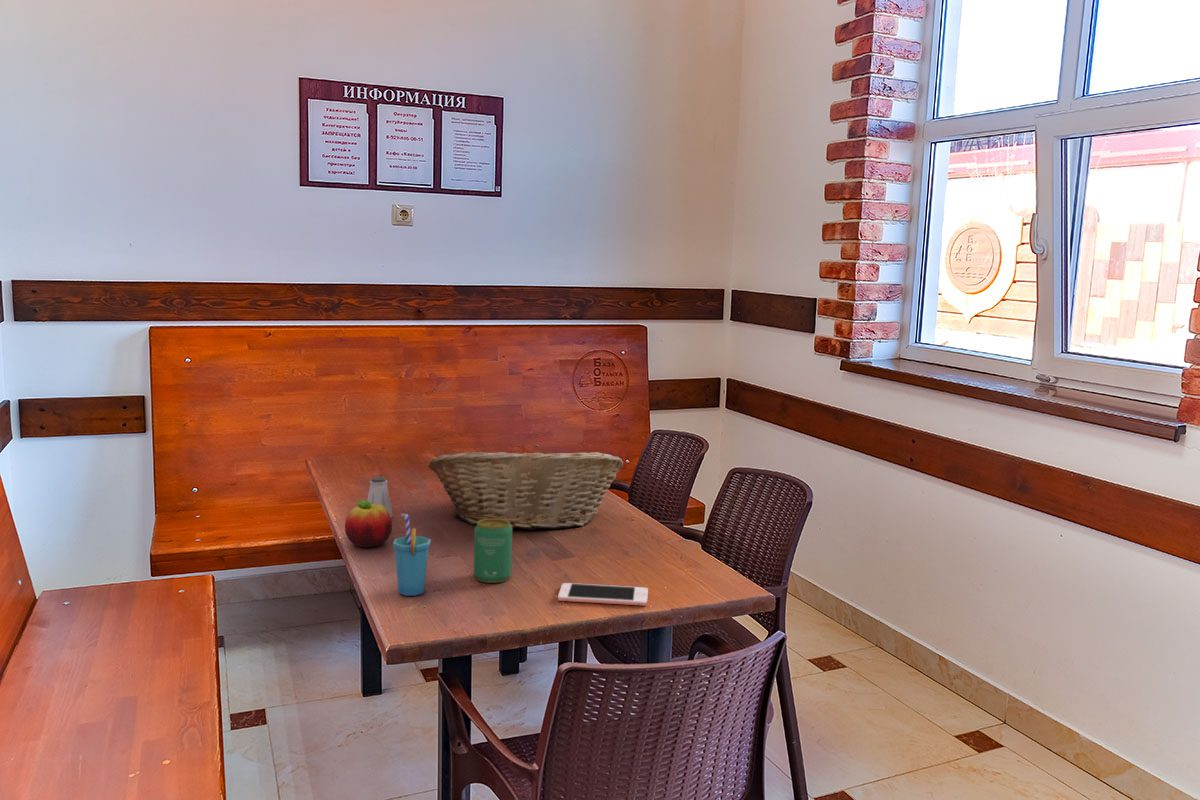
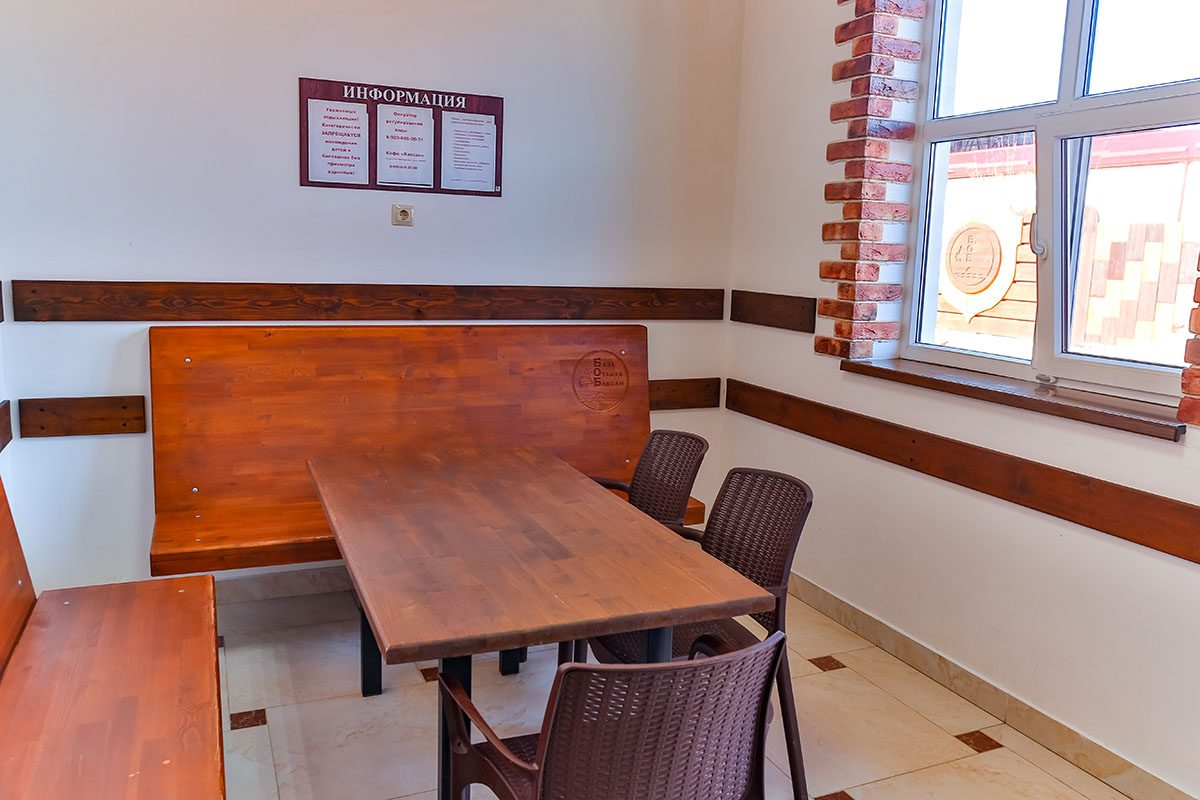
- fruit basket [427,444,624,531]
- cup [392,512,432,597]
- fruit [344,499,393,548]
- saltshaker [366,476,394,518]
- cell phone [557,582,649,607]
- beverage can [473,519,513,584]
